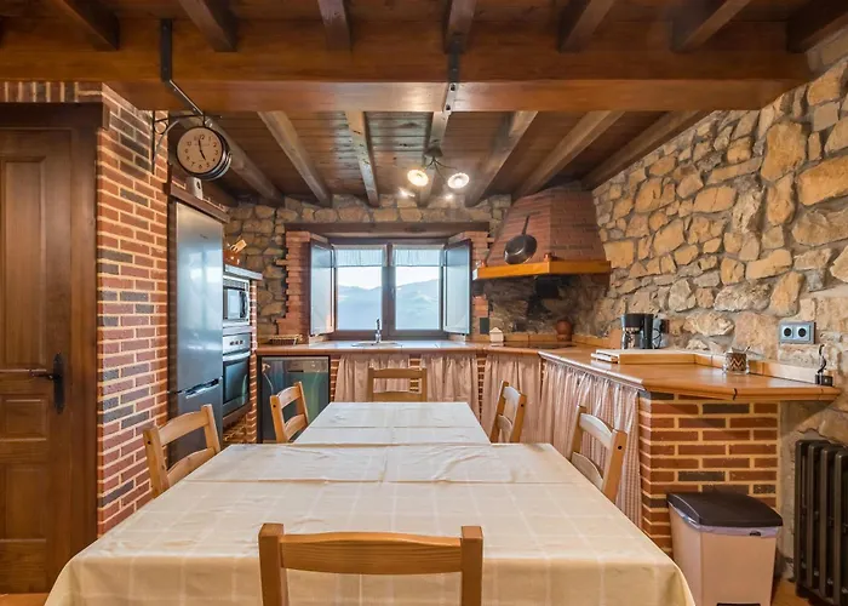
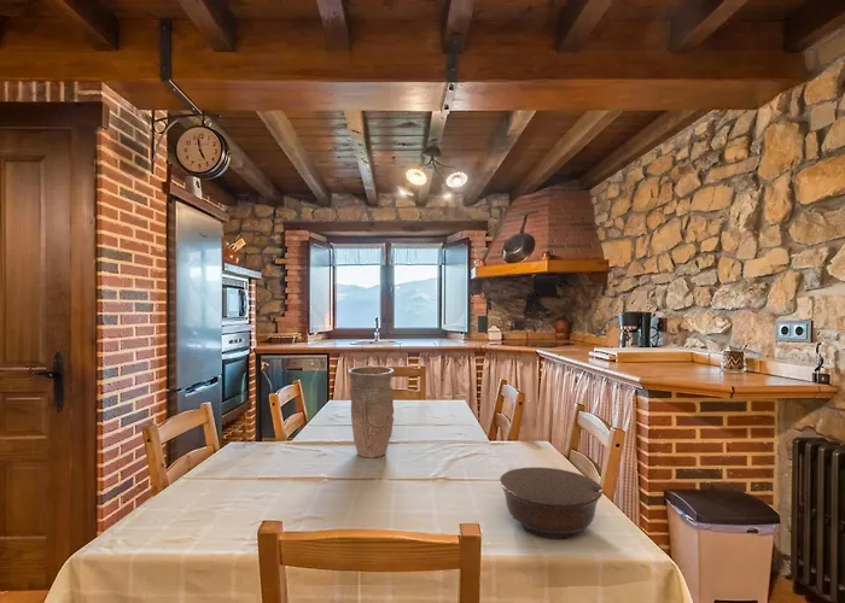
+ bowl [499,466,604,540]
+ vase [346,365,395,459]
